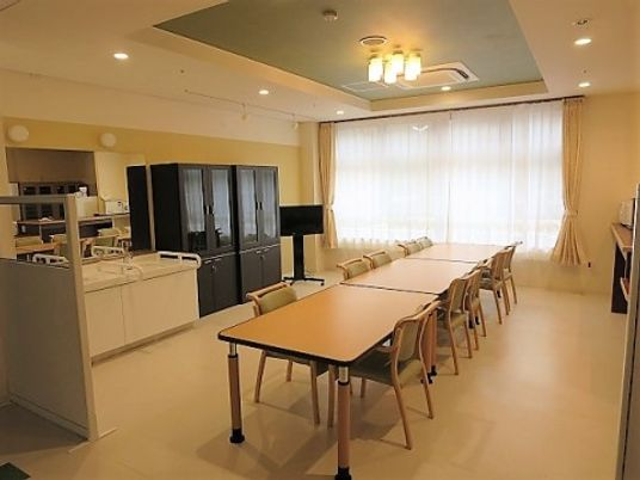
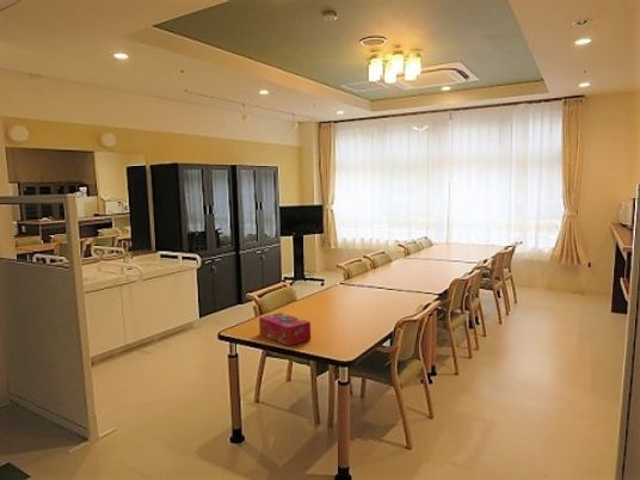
+ tissue box [258,312,312,347]
